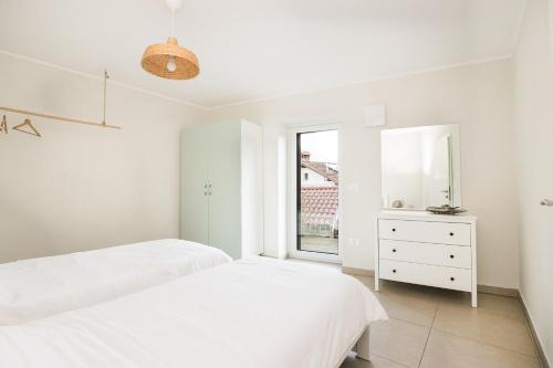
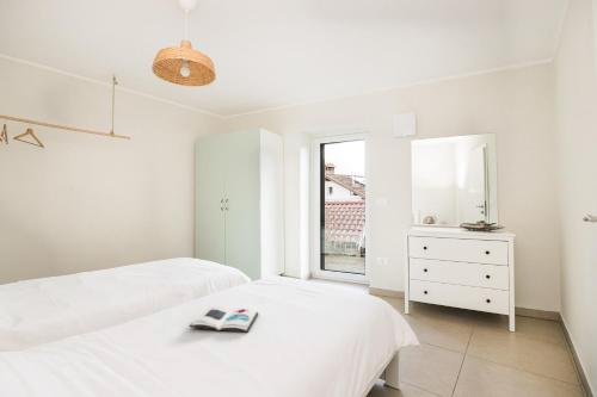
+ book [189,305,259,334]
